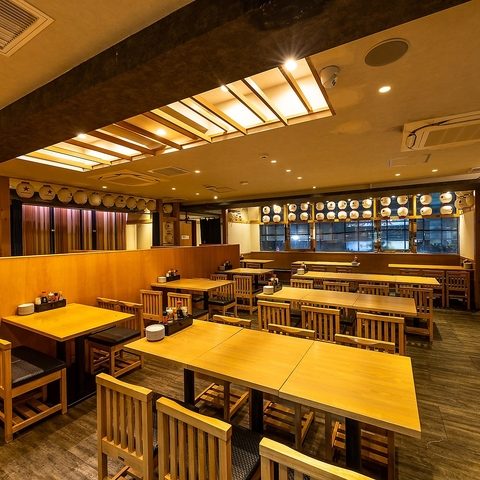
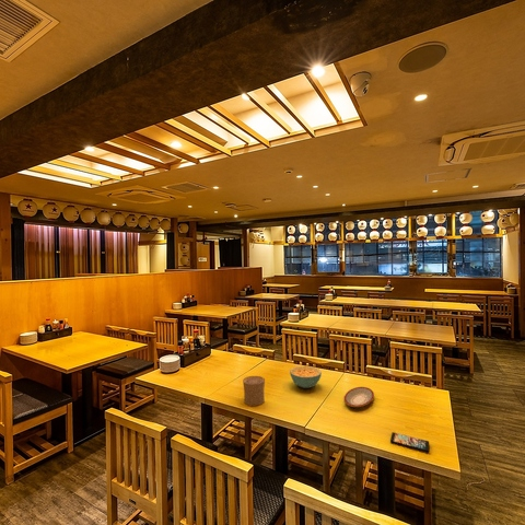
+ cup [242,375,266,407]
+ smartphone [389,431,430,454]
+ plate [343,386,375,408]
+ cereal bowl [289,365,323,389]
